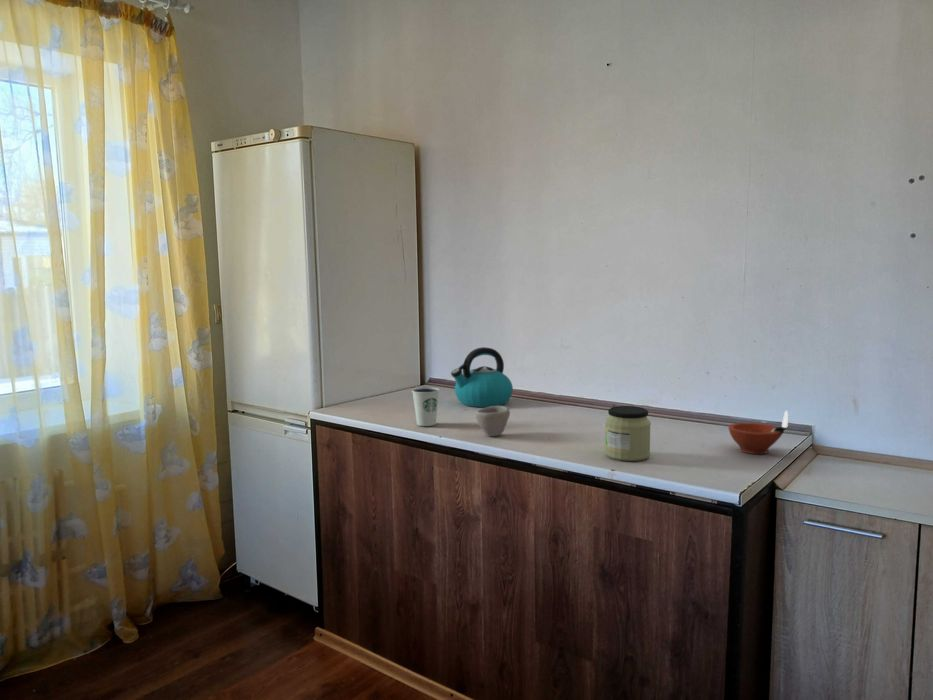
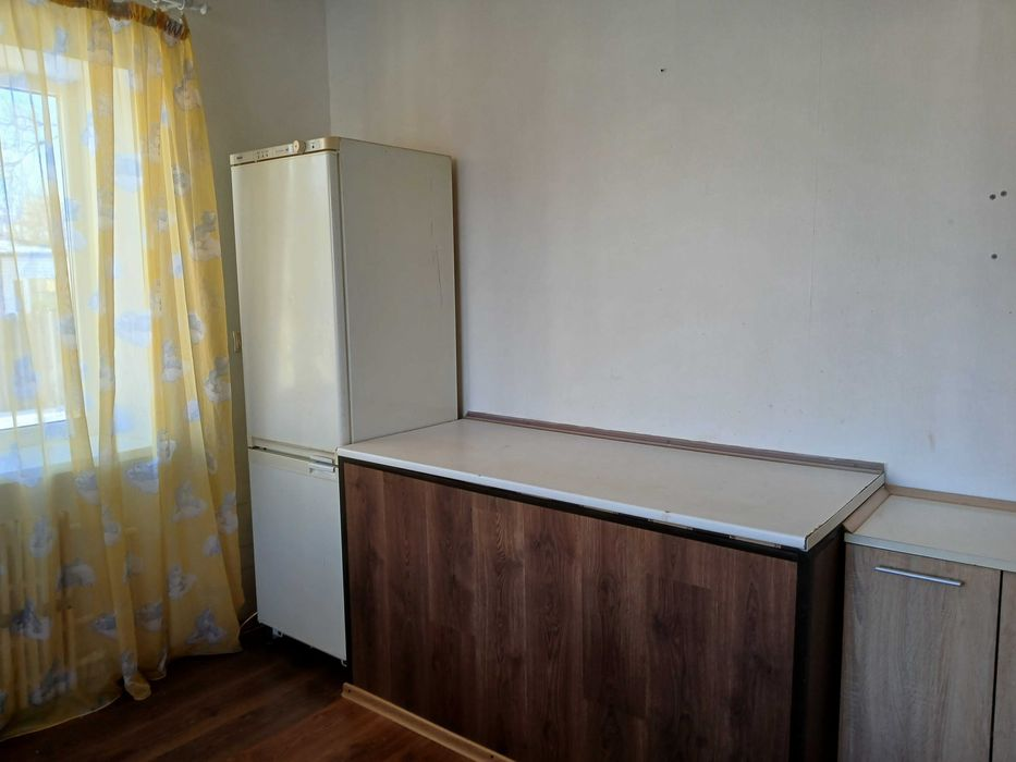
- jar [604,405,652,462]
- oil lamp [727,410,789,455]
- dixie cup [411,387,441,427]
- kettle [450,346,514,408]
- cup [475,405,511,437]
